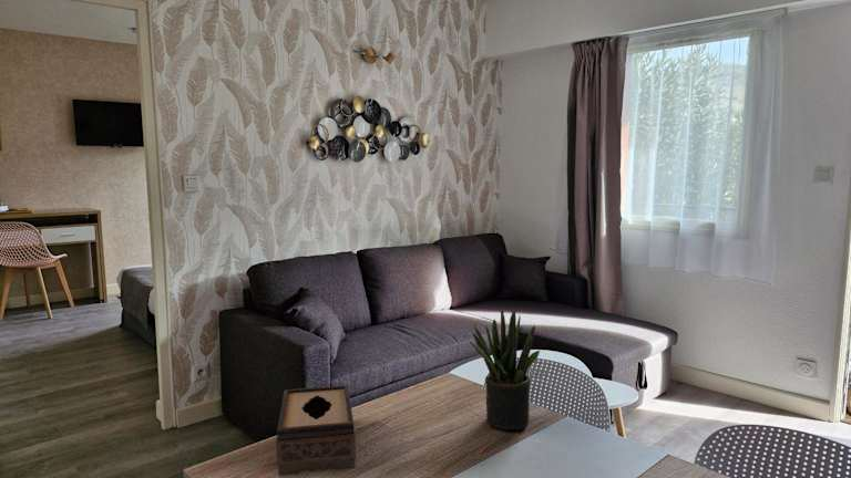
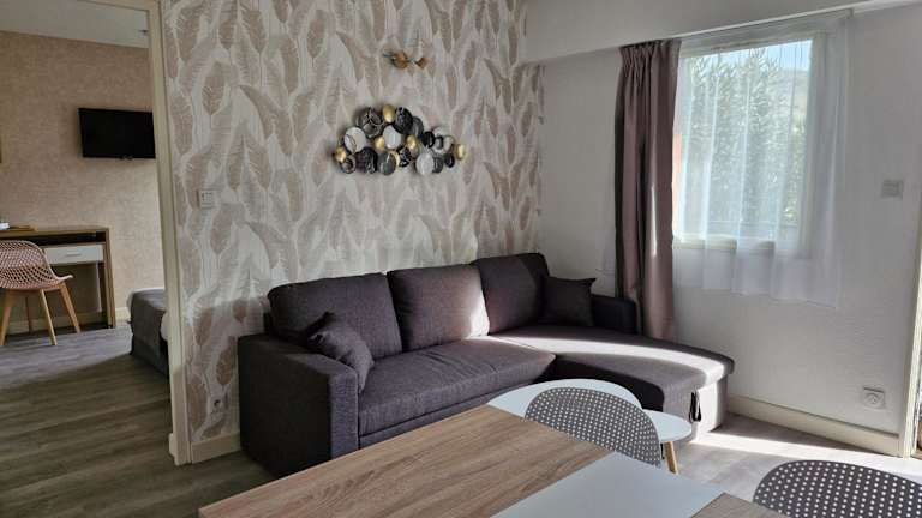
- potted plant [469,308,541,430]
- tissue box [275,384,357,477]
